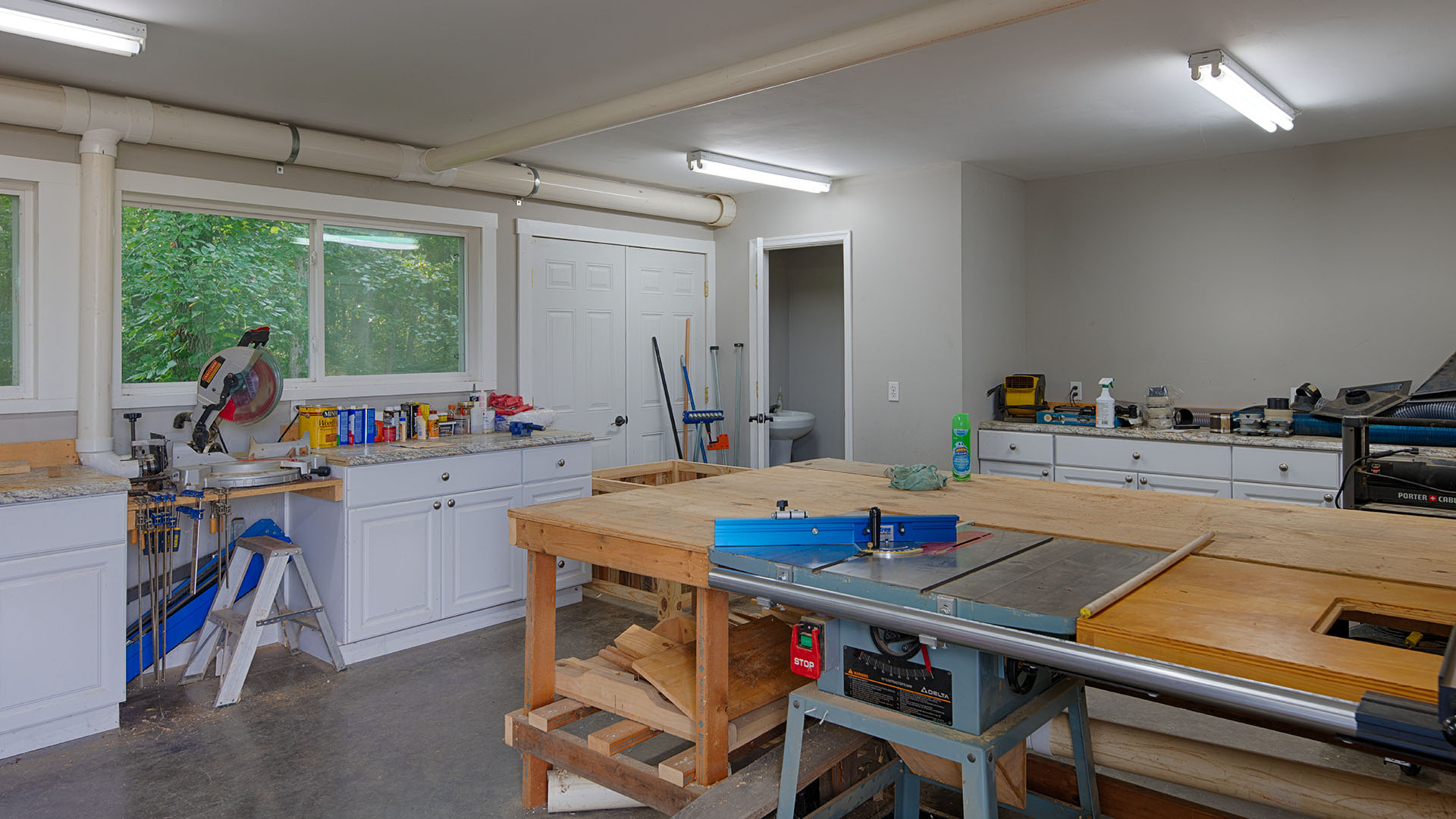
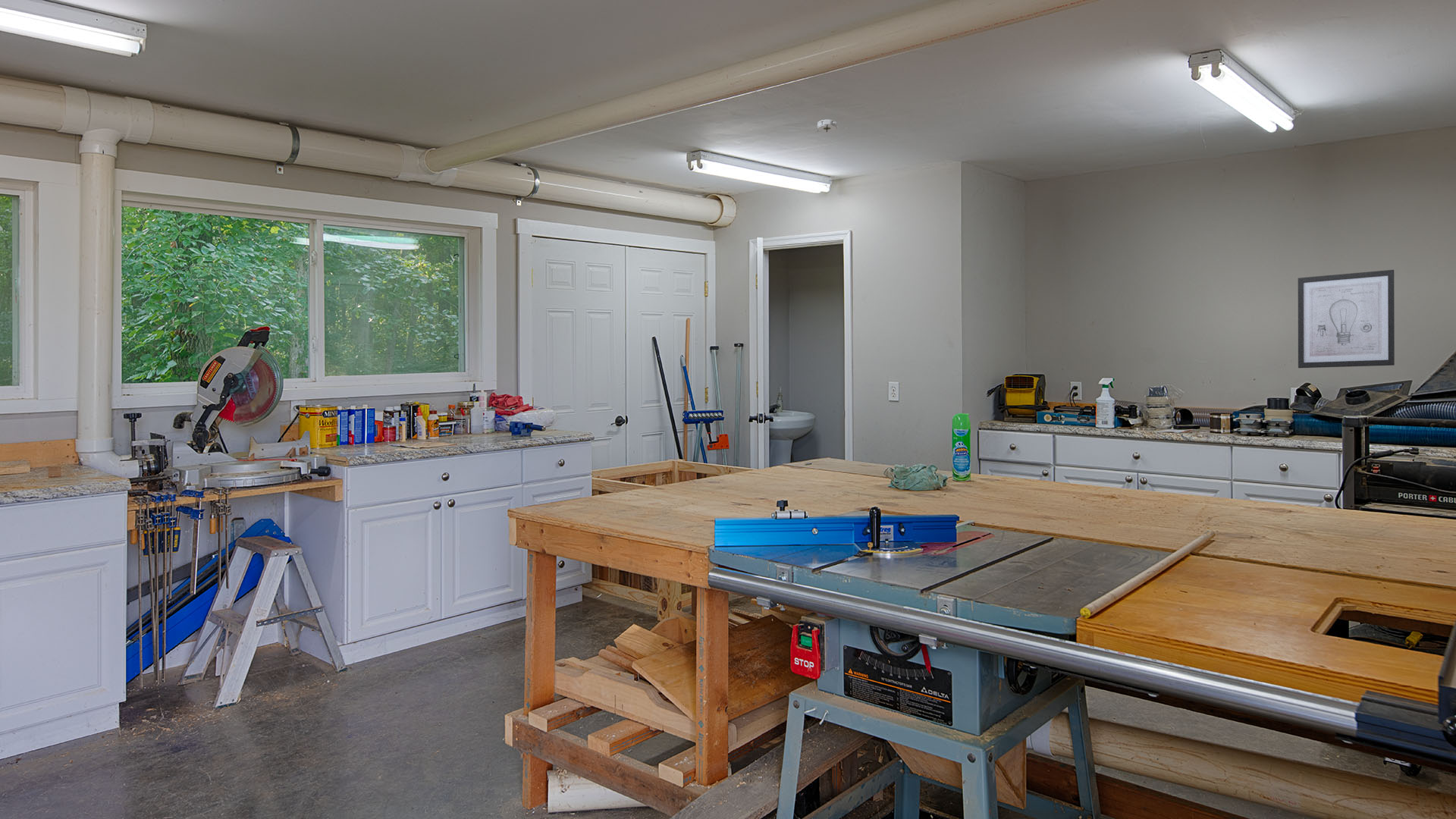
+ smoke detector [814,119,839,133]
+ wall art [1298,269,1395,369]
